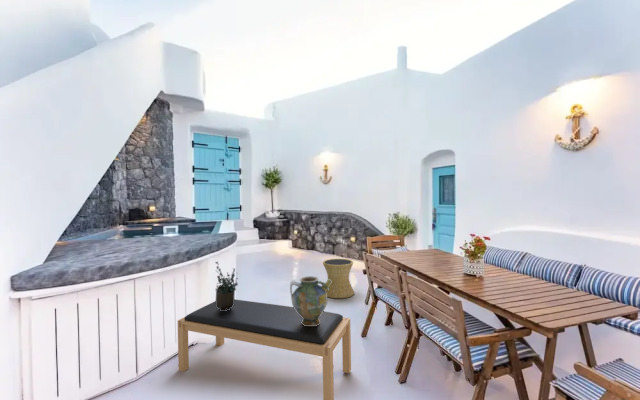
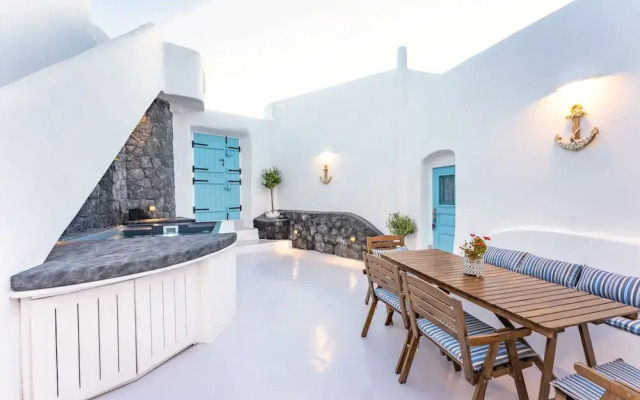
- potted plant [215,261,239,311]
- ceramic jug [289,275,332,326]
- bench [177,298,352,400]
- side table [322,258,355,299]
